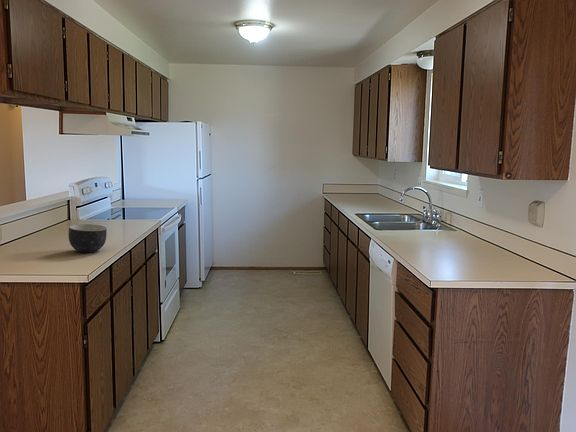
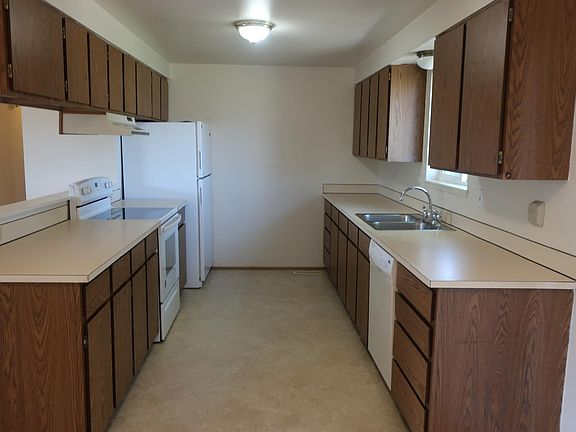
- bowl [68,223,108,253]
